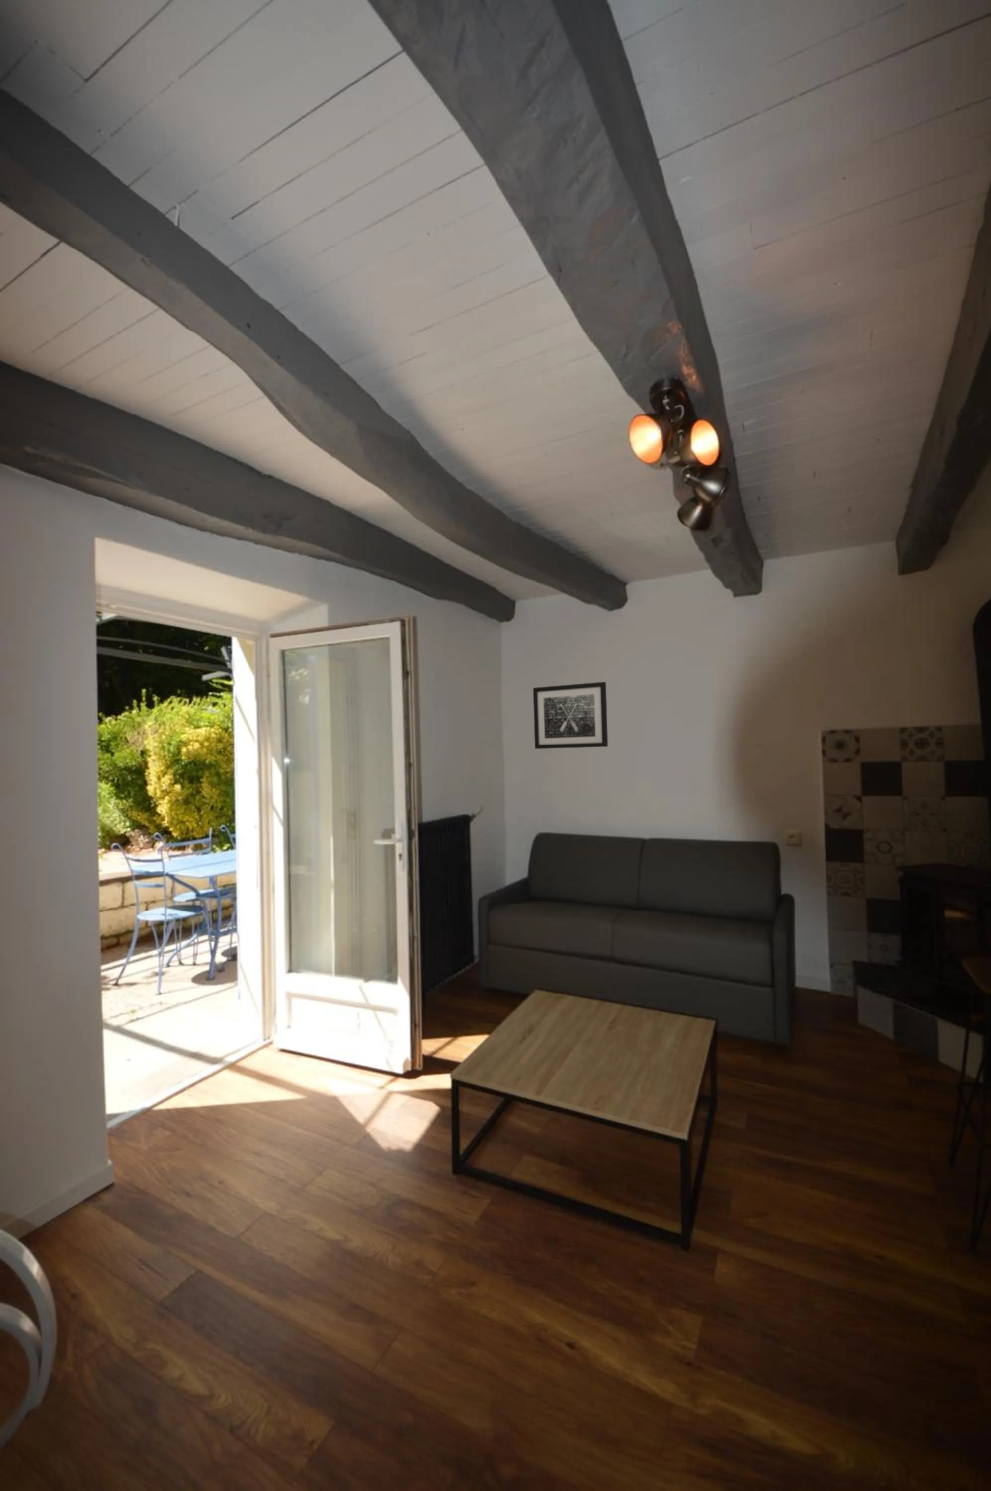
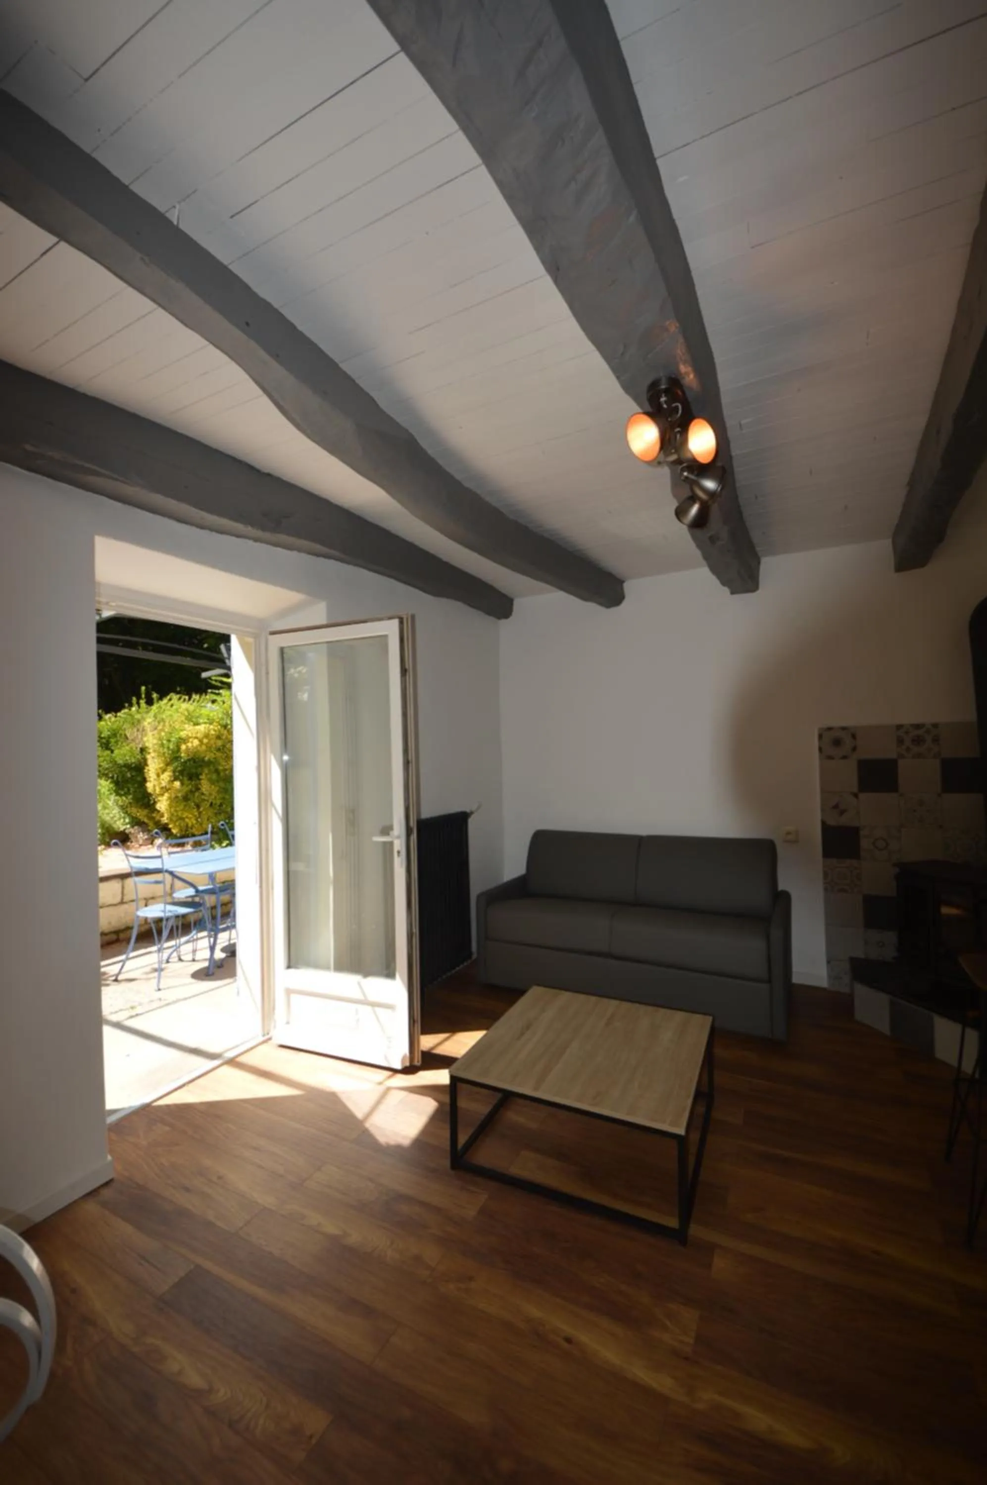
- wall art [533,681,608,750]
